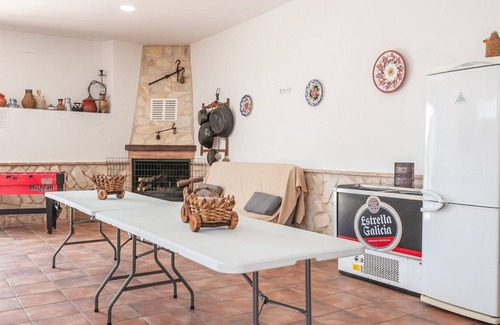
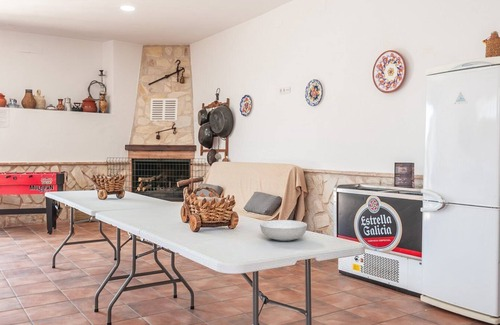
+ serving bowl [259,219,308,242]
